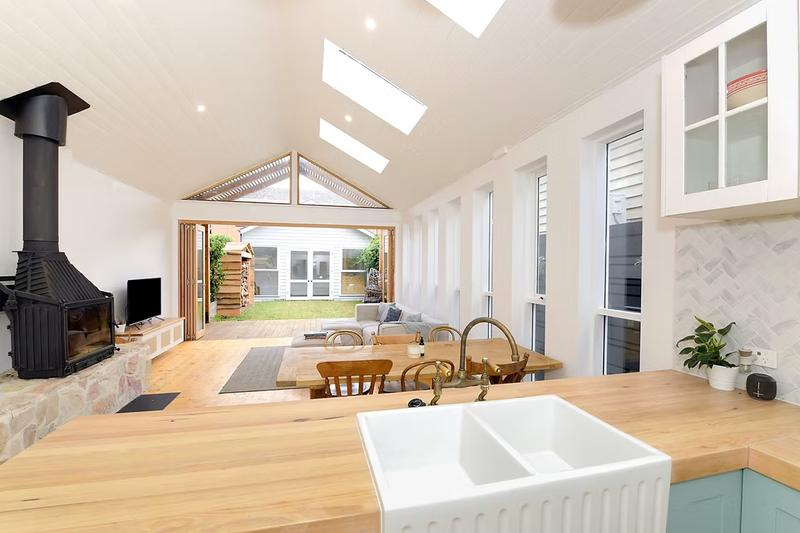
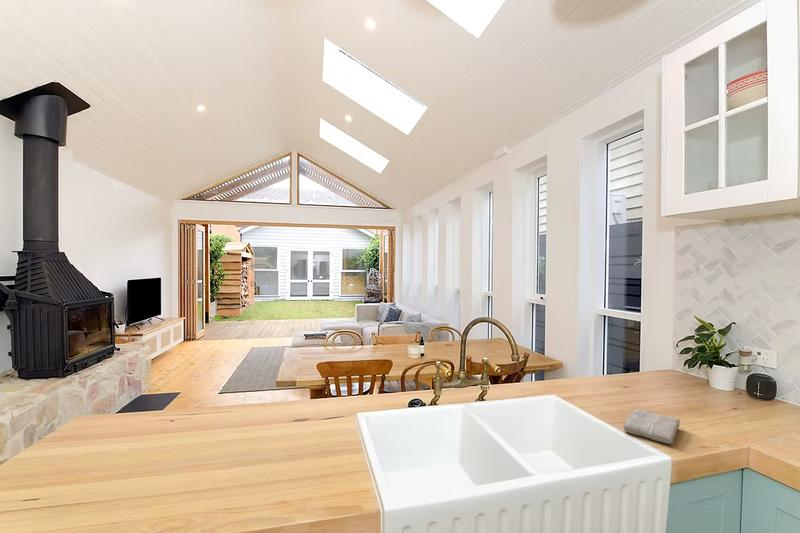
+ washcloth [623,408,681,445]
